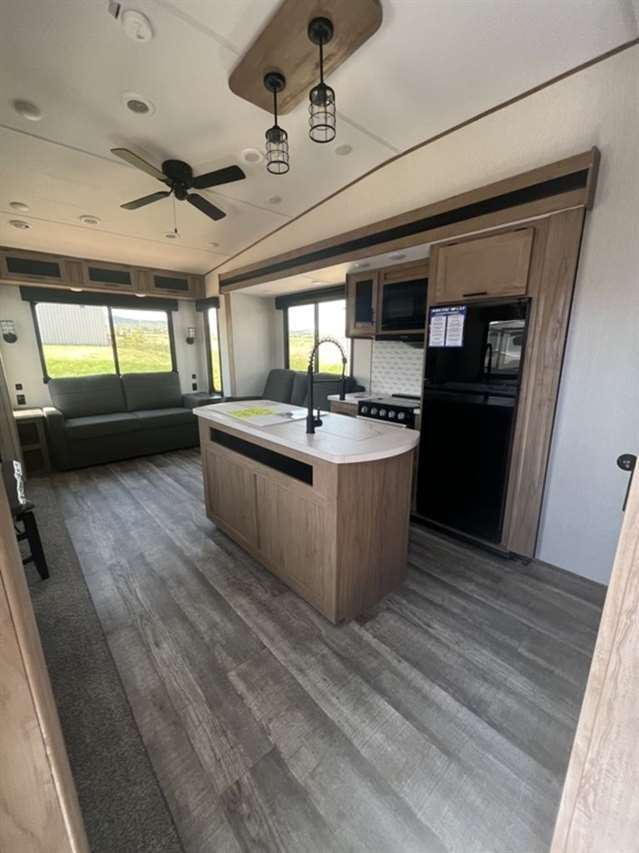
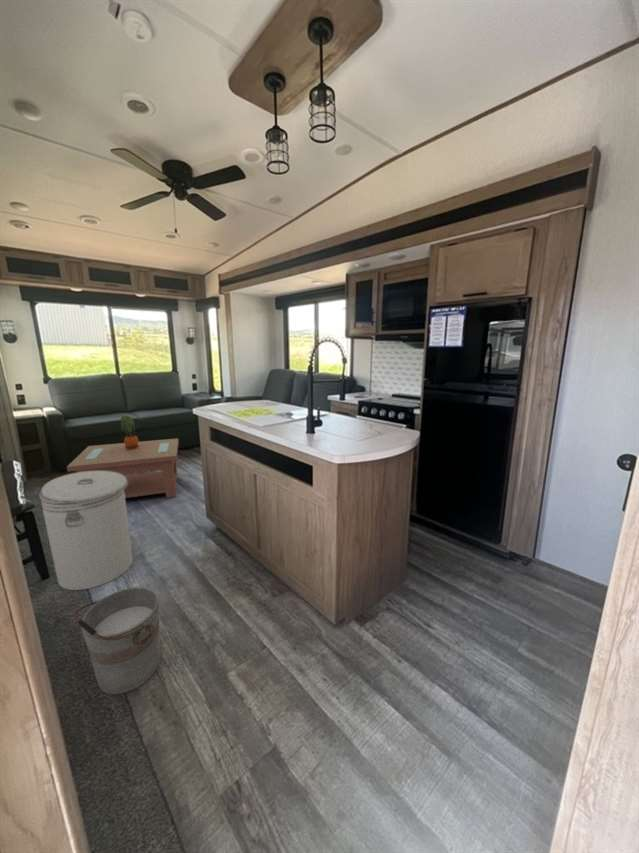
+ can [38,471,134,591]
+ bucket [73,586,161,696]
+ potted plant [120,414,139,449]
+ coffee table [66,437,180,499]
